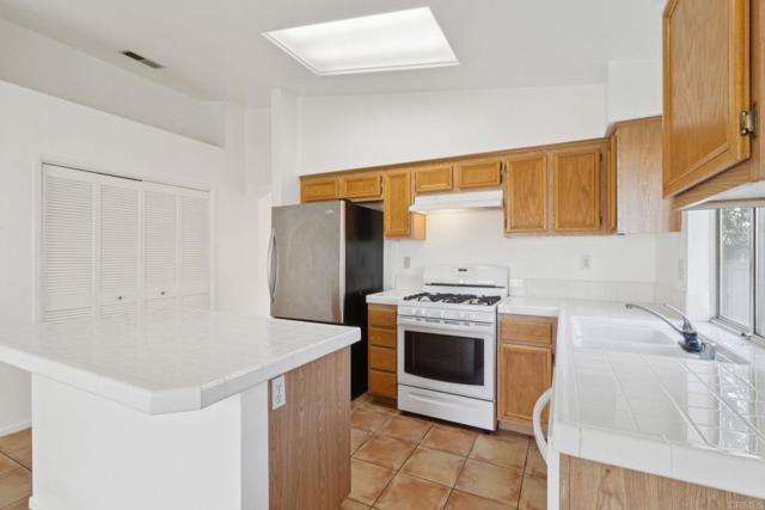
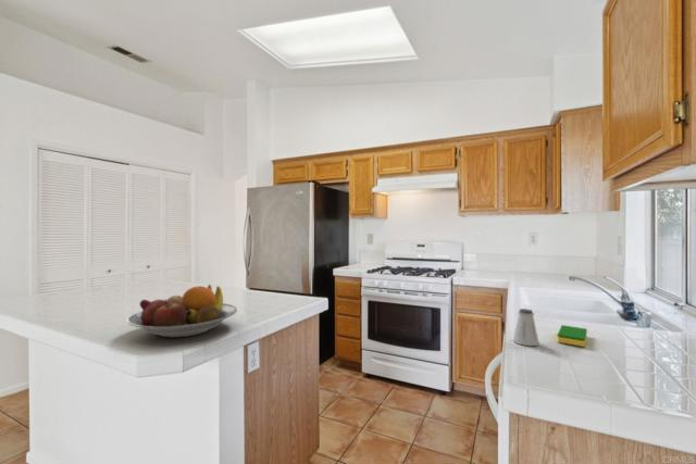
+ dish sponge [557,324,588,348]
+ fruit bowl [125,284,238,338]
+ saltshaker [512,308,540,347]
